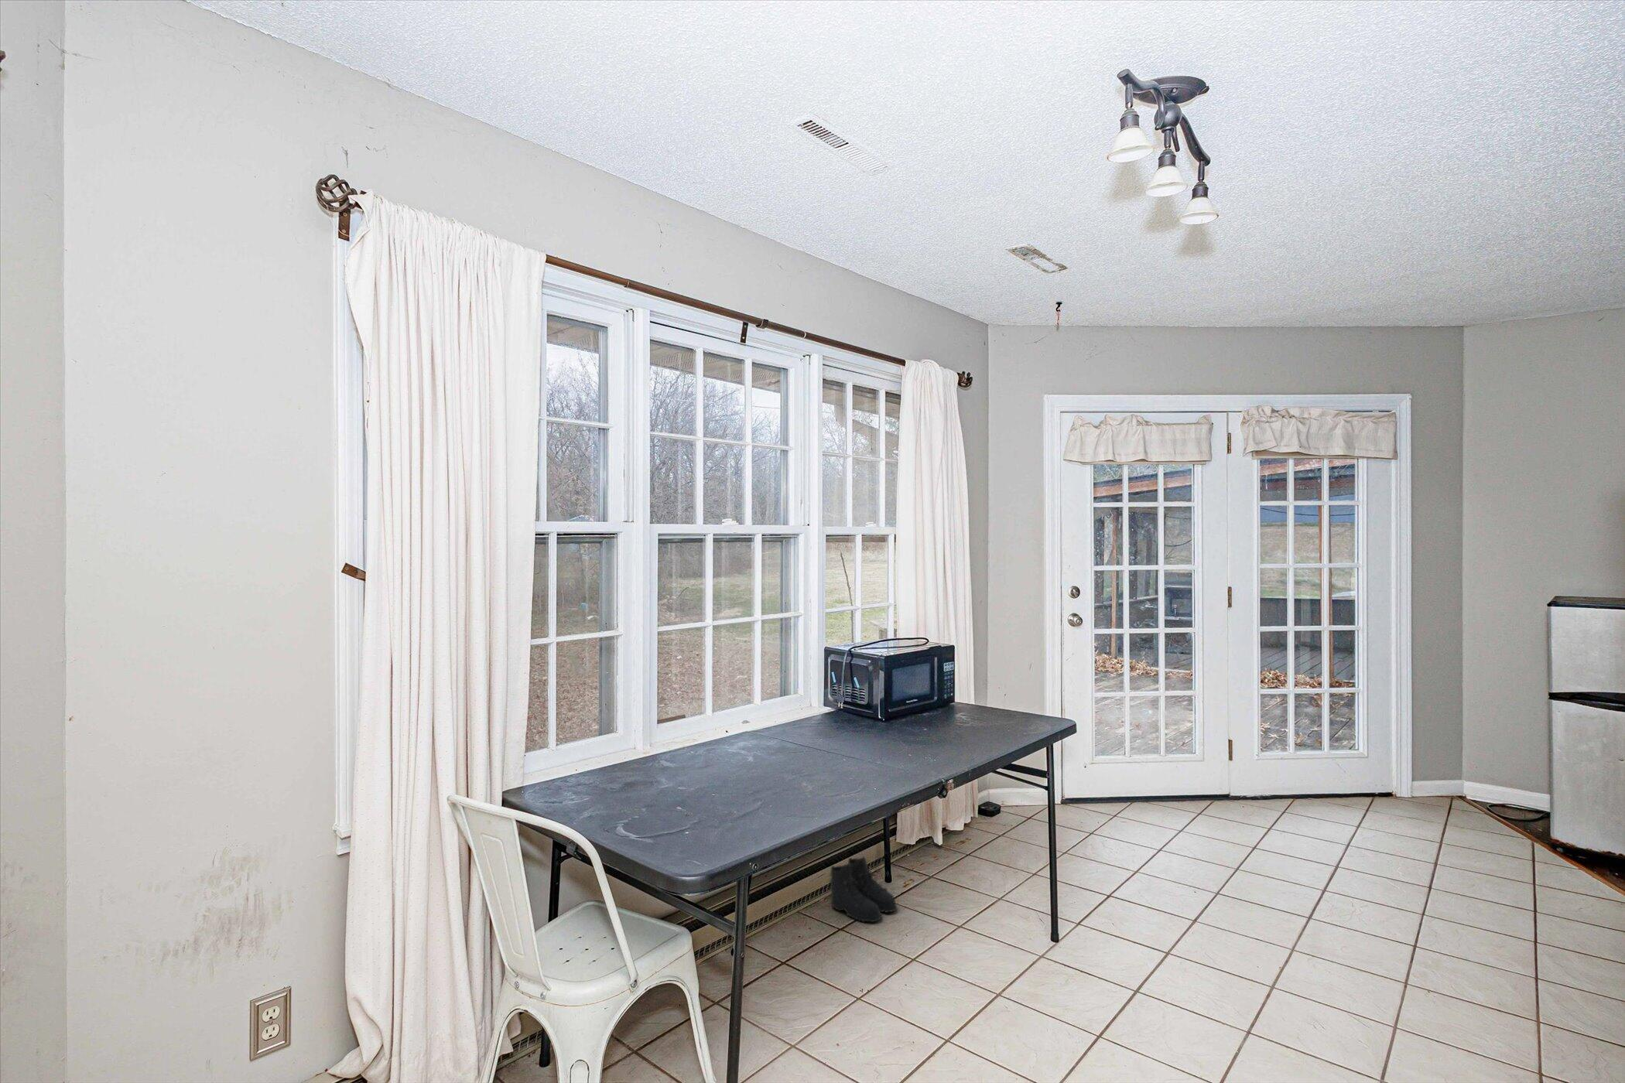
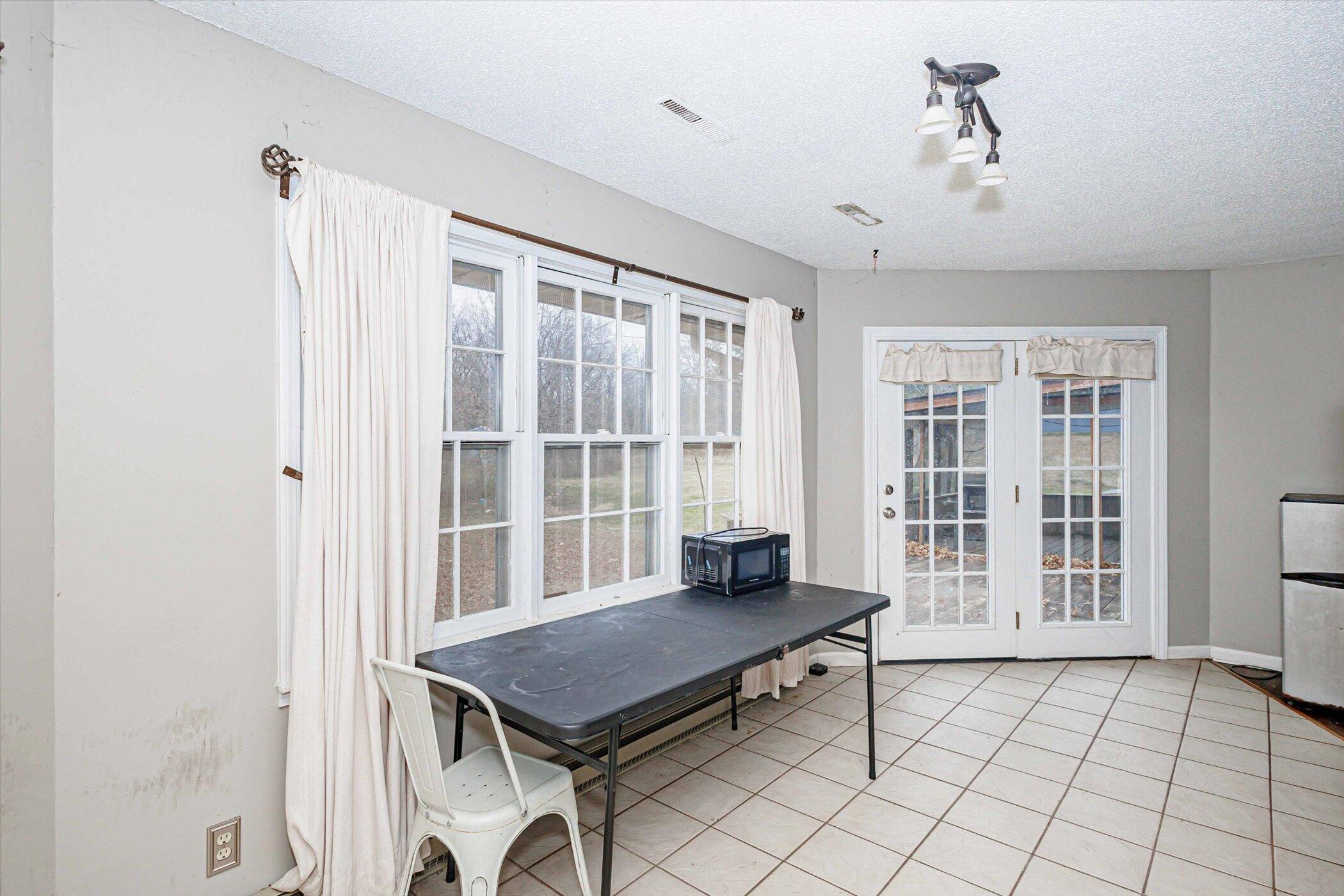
- boots [828,856,898,923]
